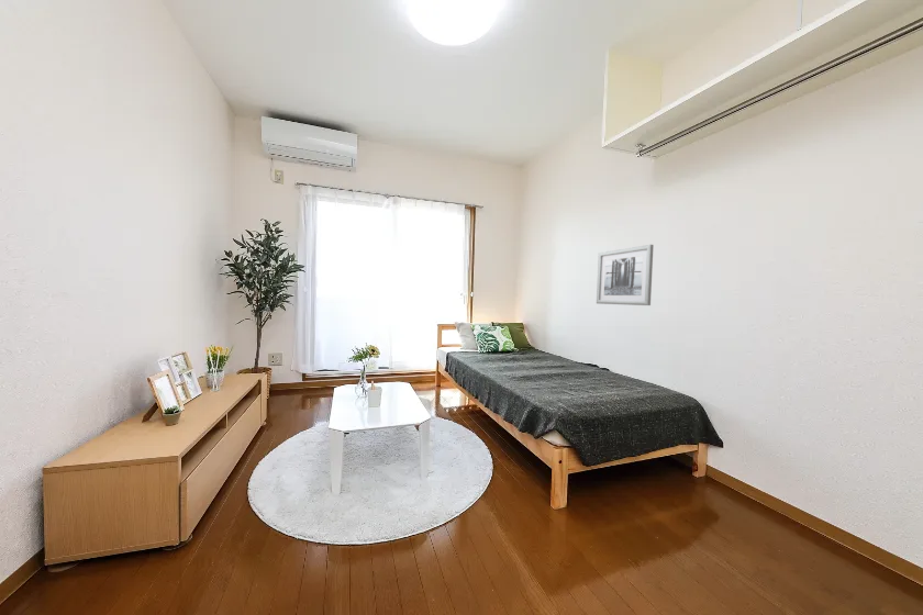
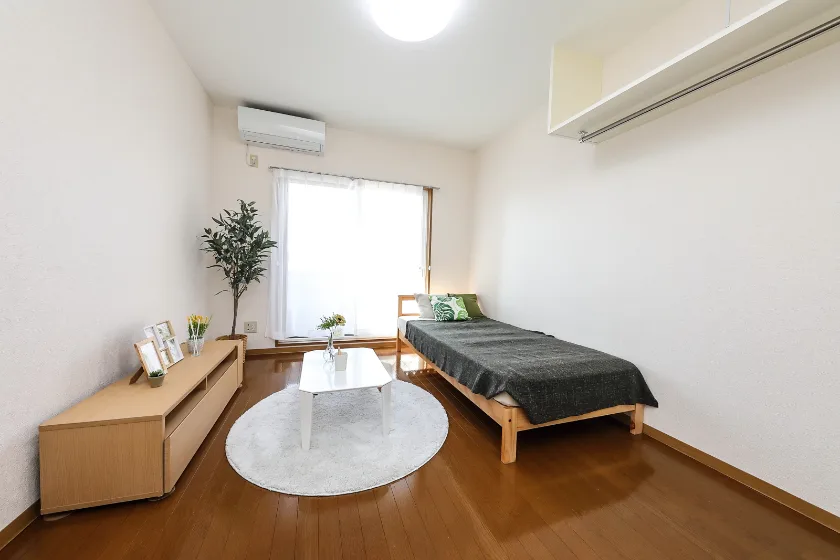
- wall art [596,244,654,306]
